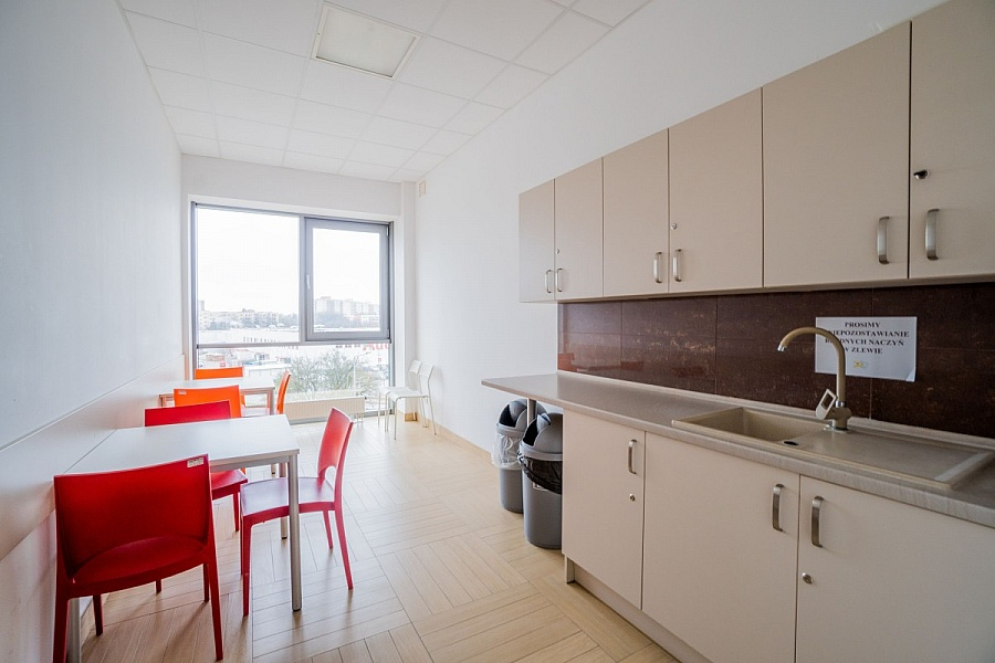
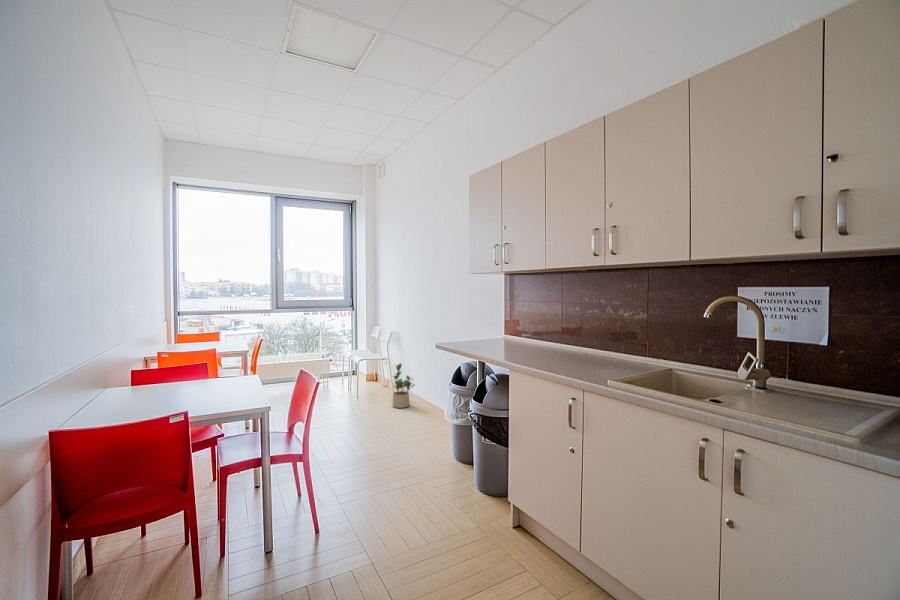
+ potted plant [391,362,416,409]
